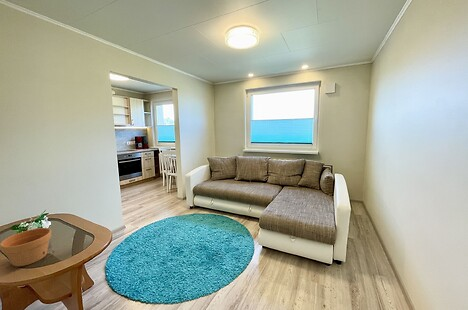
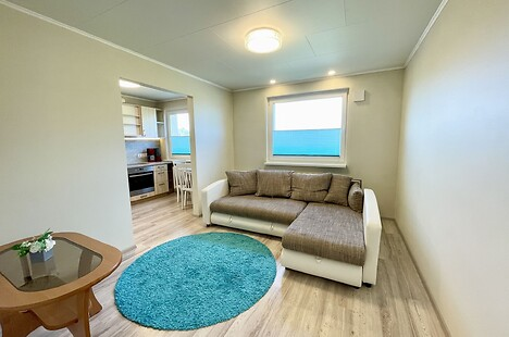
- flower pot [0,227,52,267]
